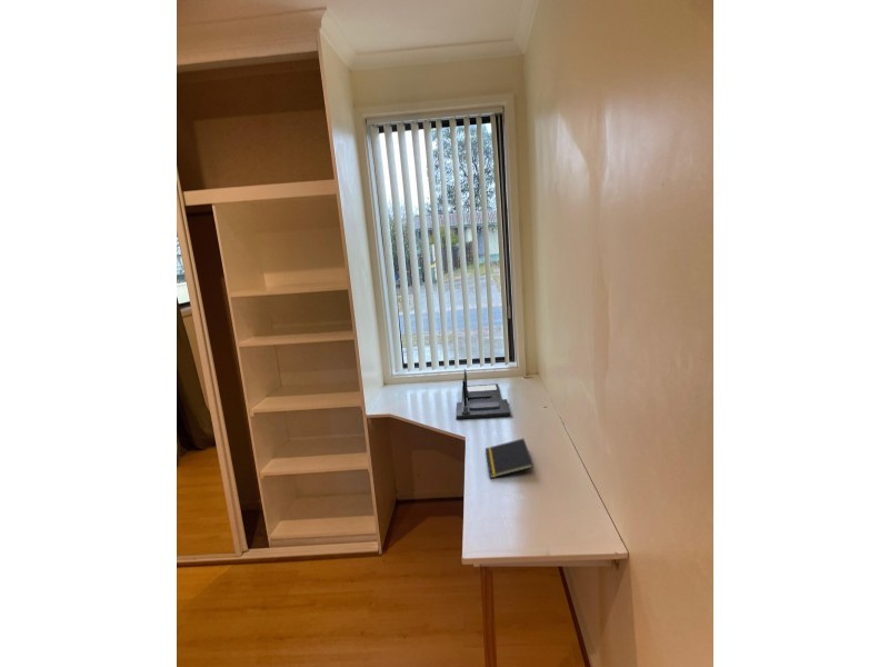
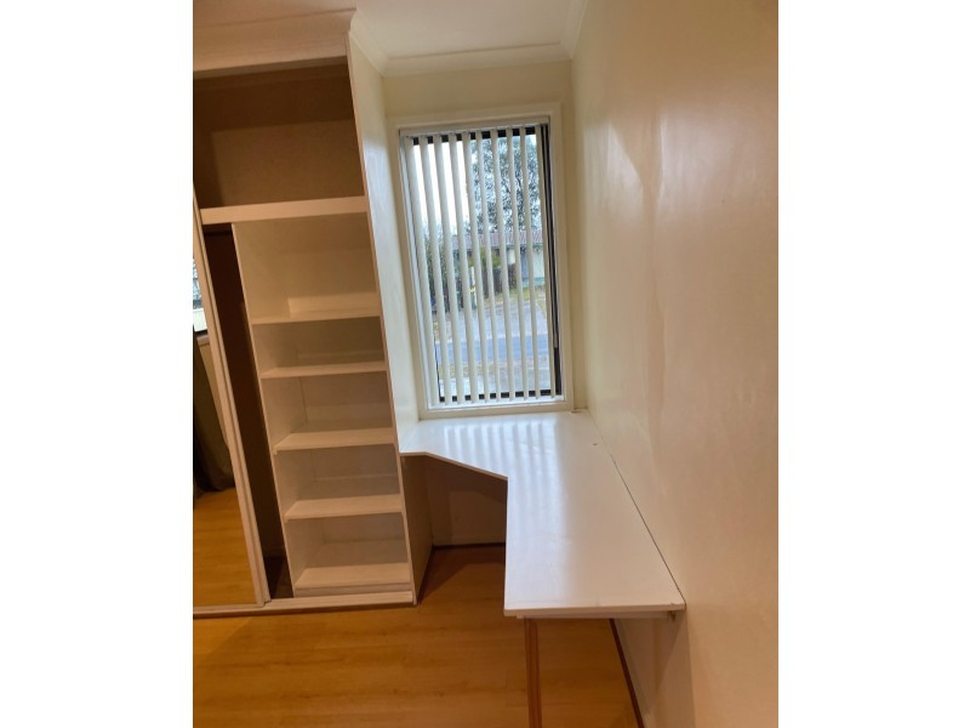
- notepad [485,438,535,479]
- desk organizer [455,368,512,420]
